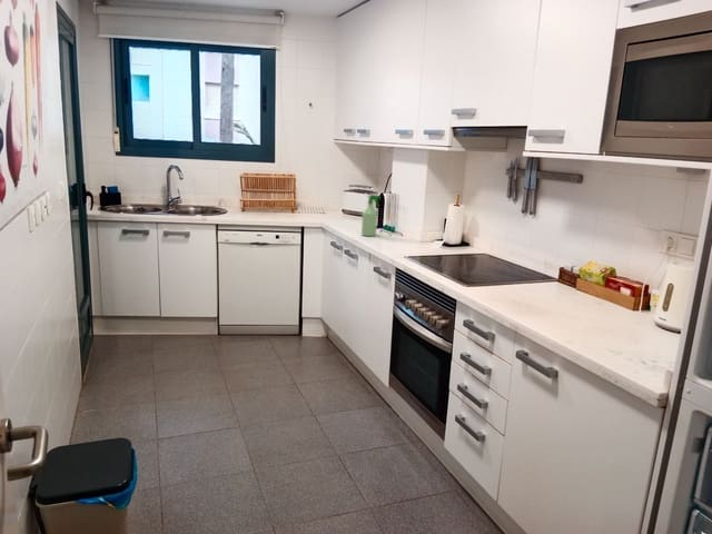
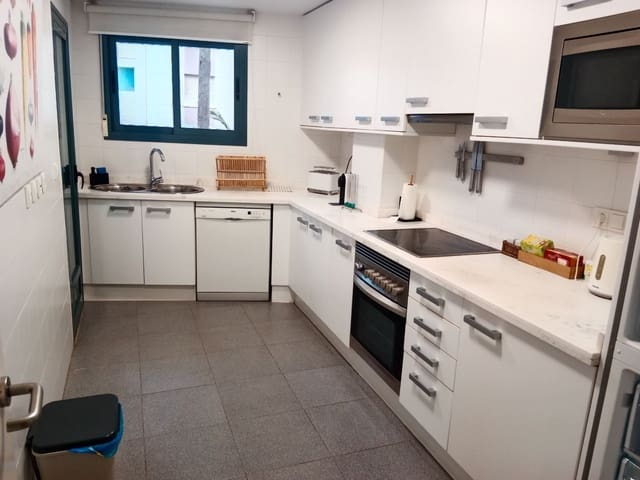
- spray bottle [360,194,382,237]
